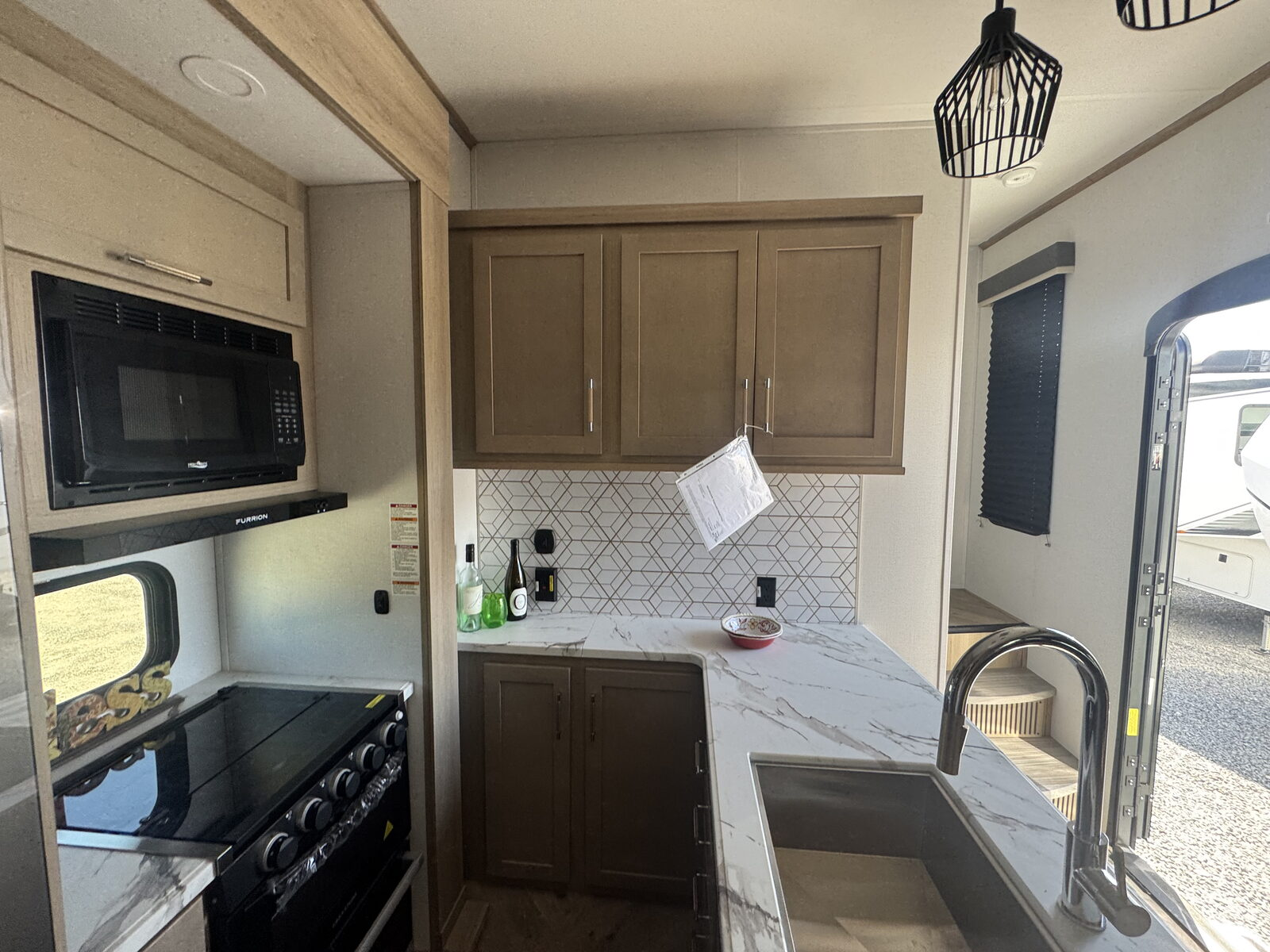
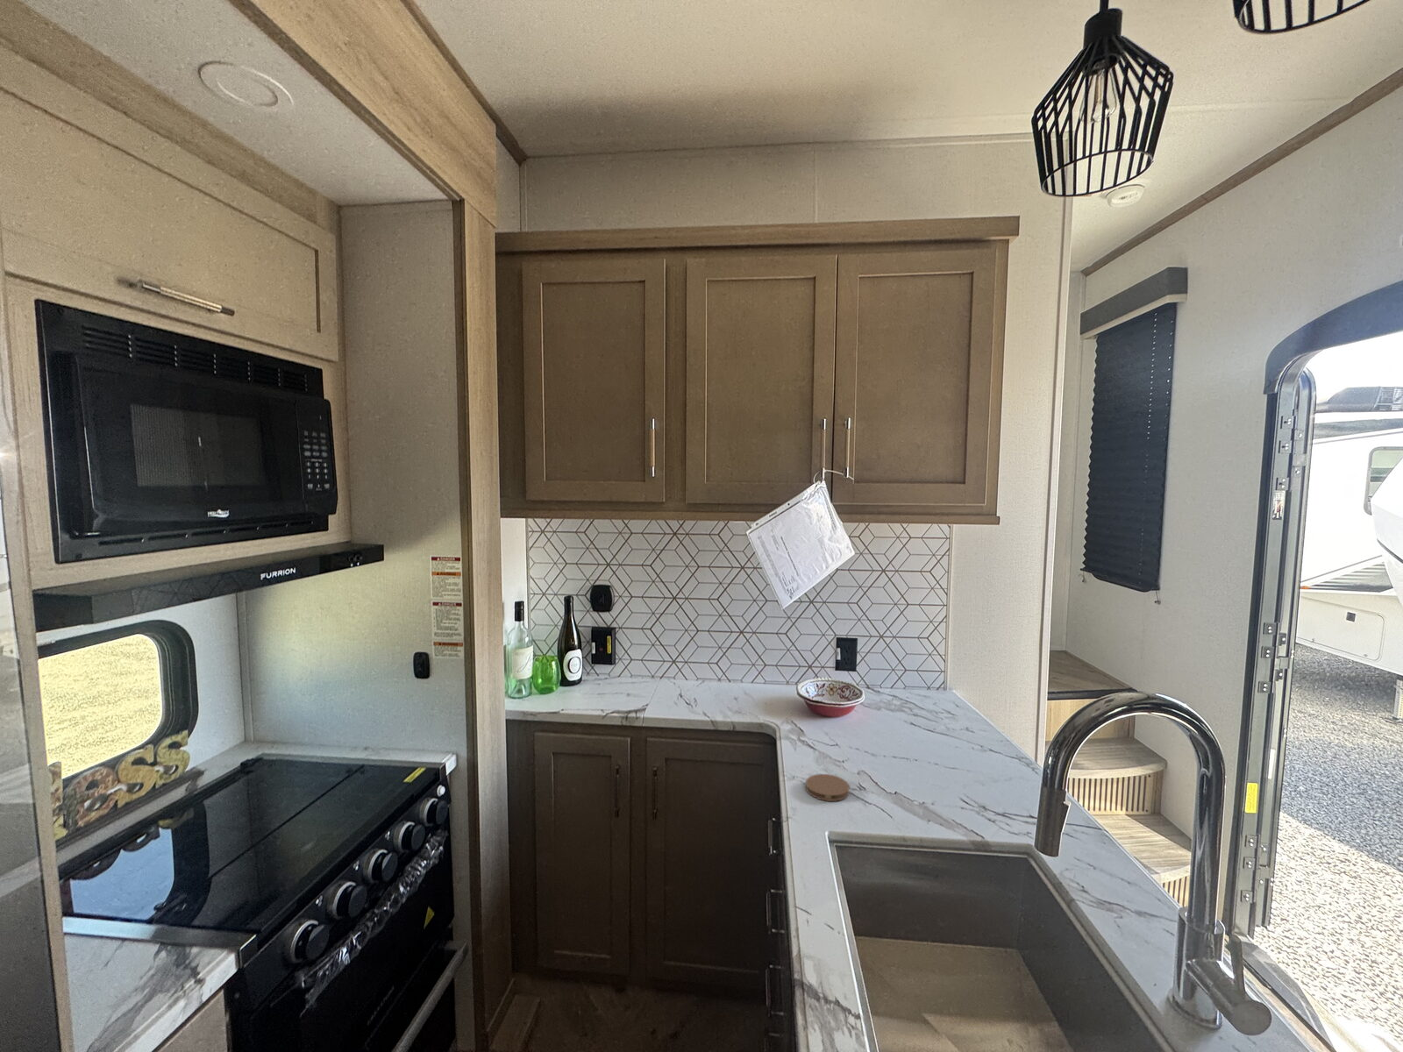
+ coaster [805,774,851,802]
